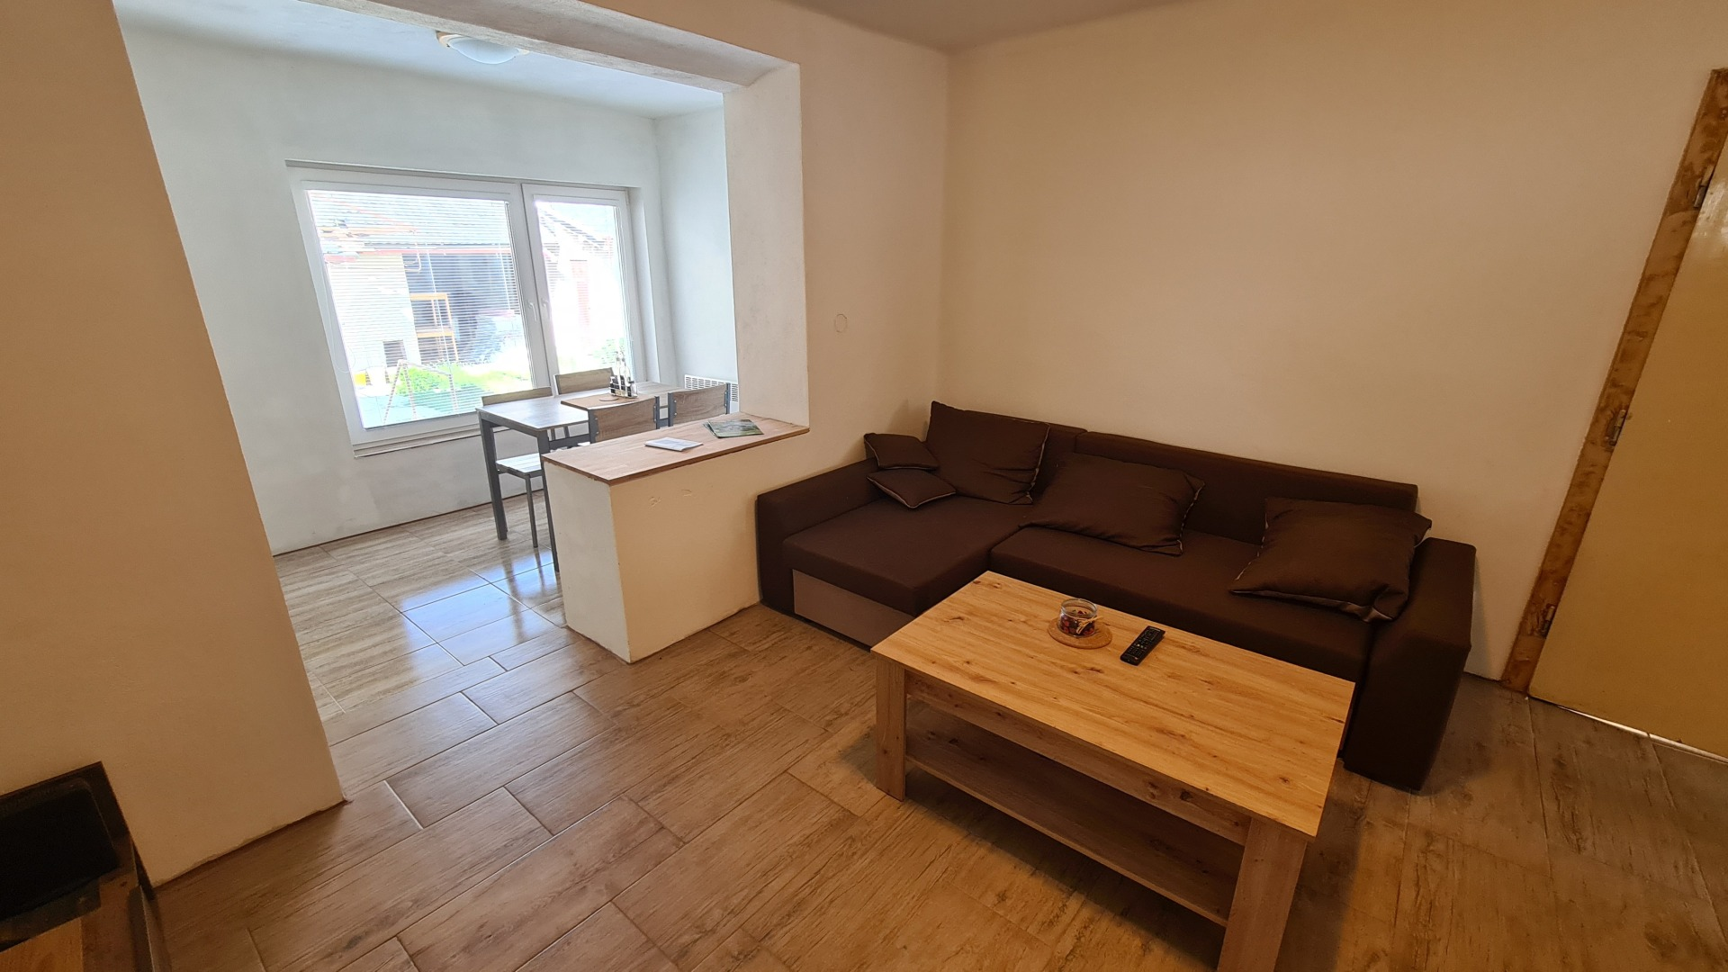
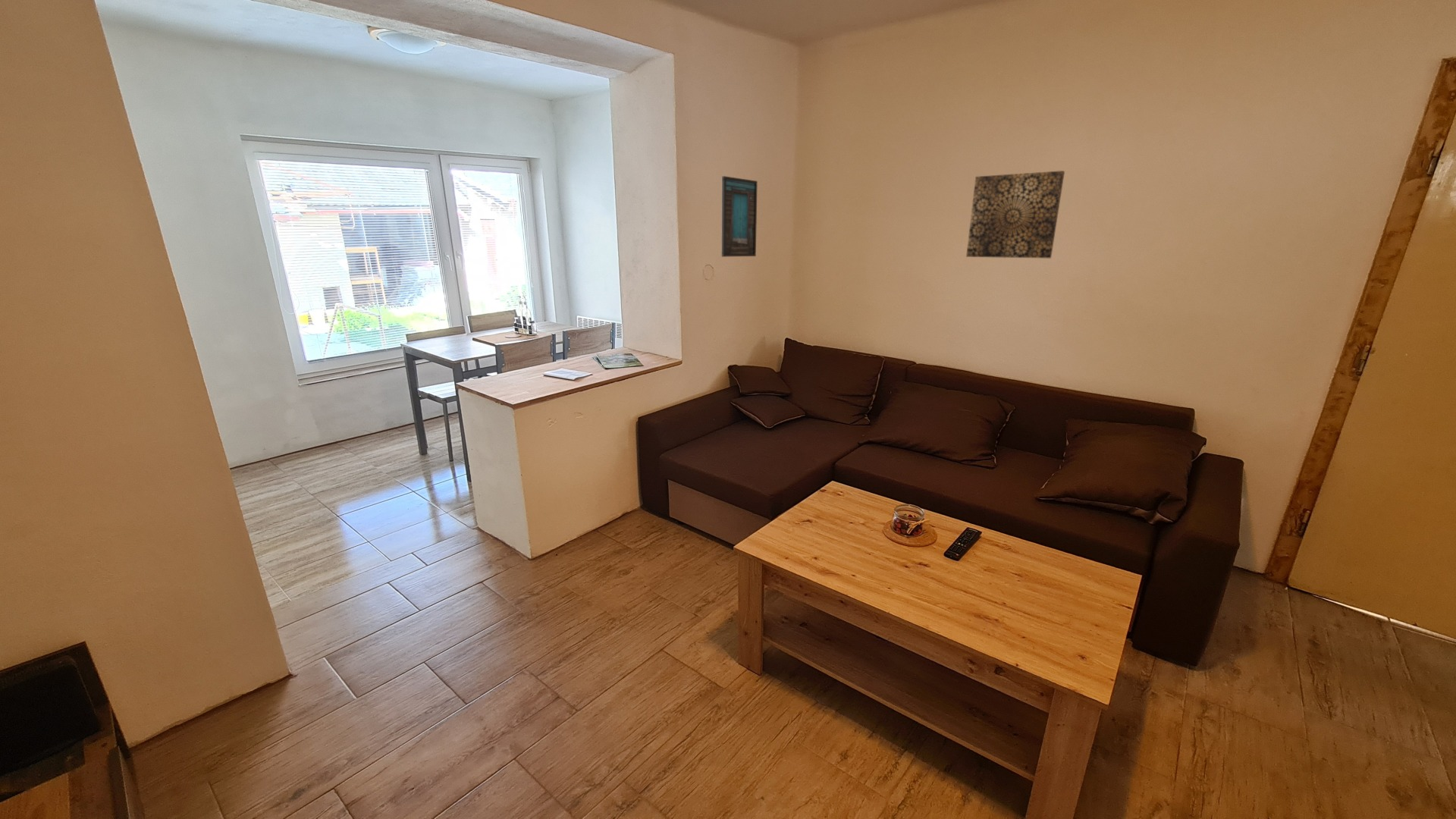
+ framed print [720,175,758,258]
+ wall art [965,170,1065,259]
